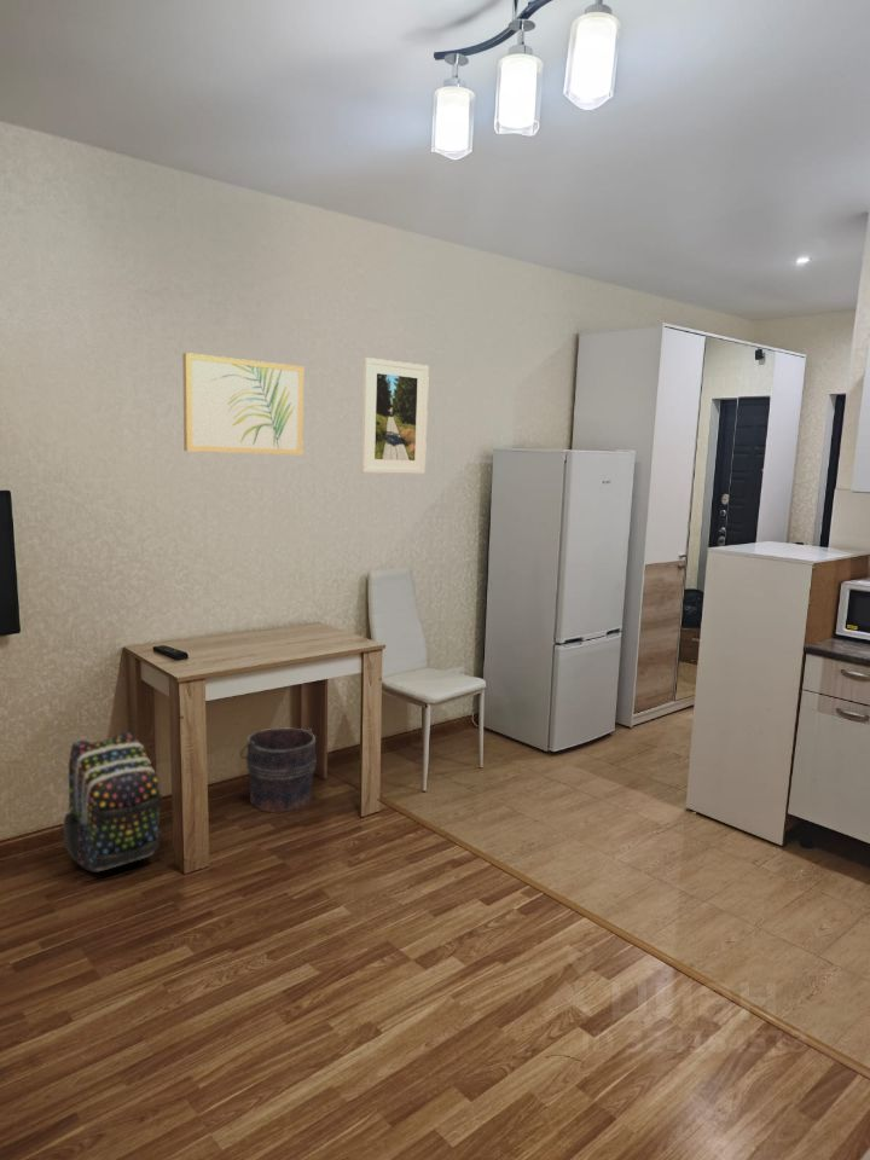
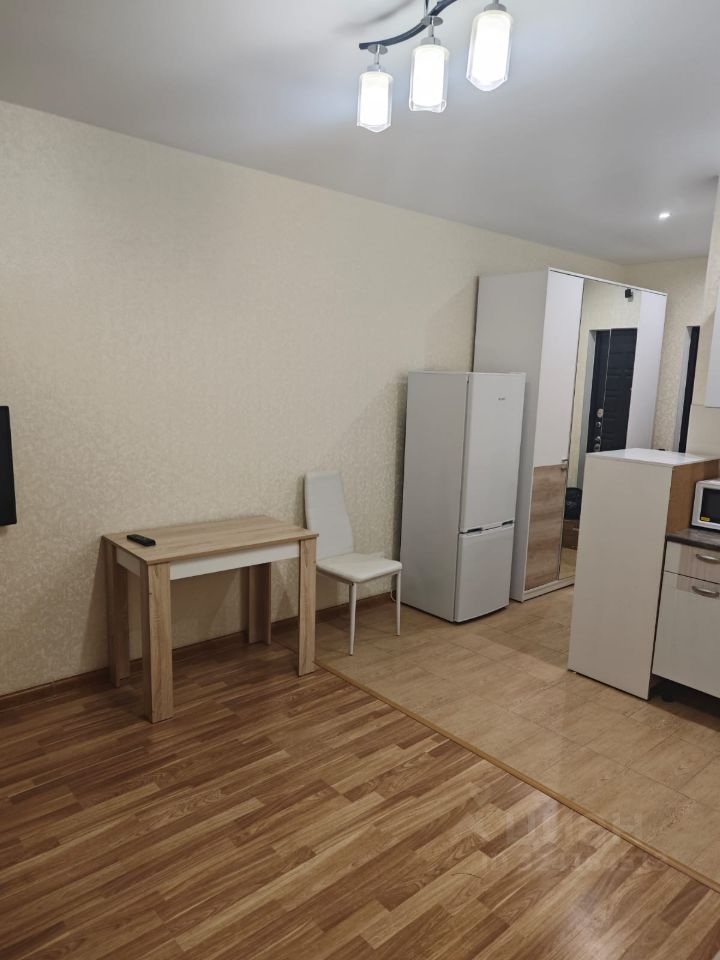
- bucket [239,727,318,814]
- backpack [63,731,163,874]
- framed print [360,356,430,475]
- wall art [181,352,304,456]
